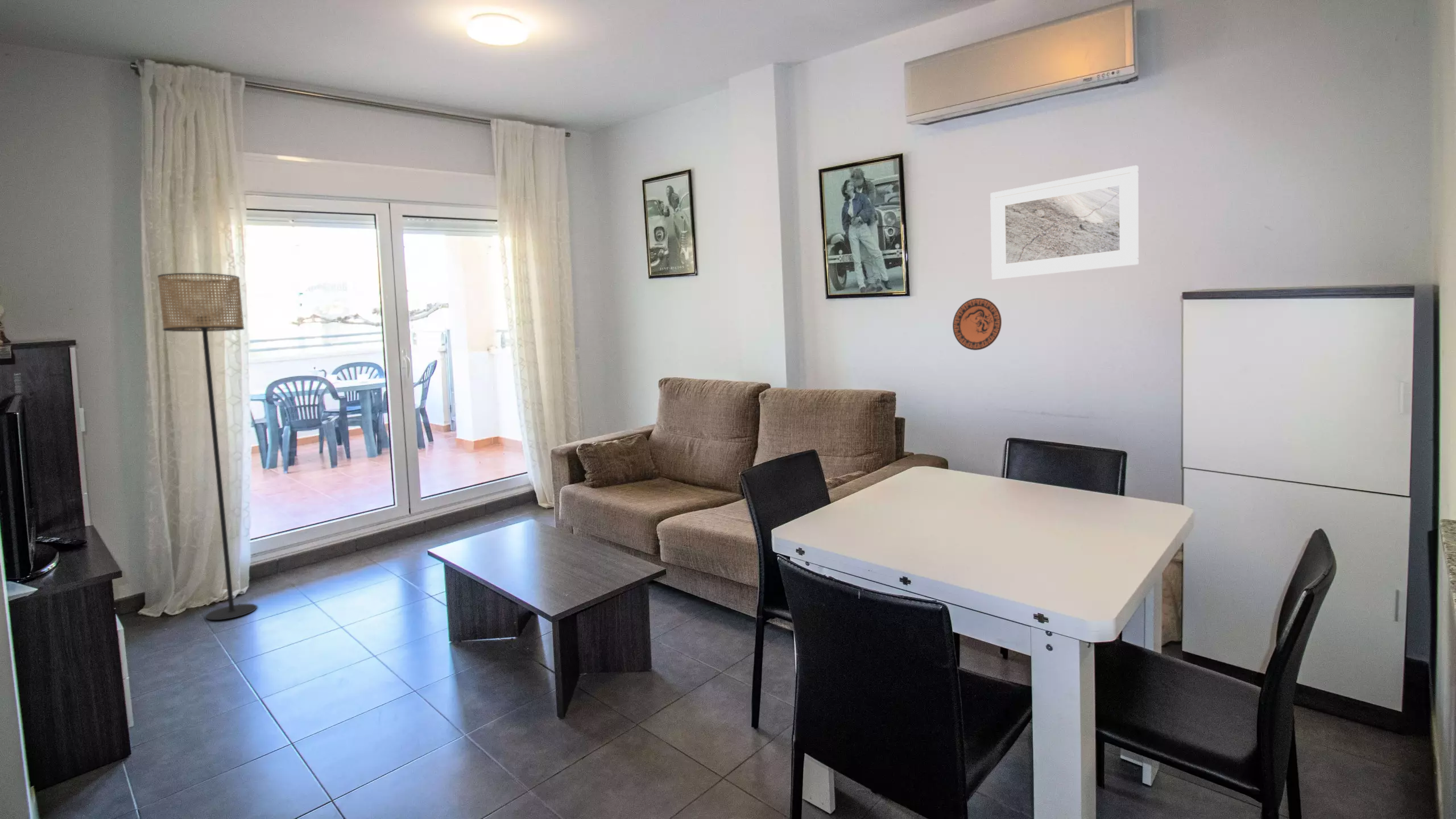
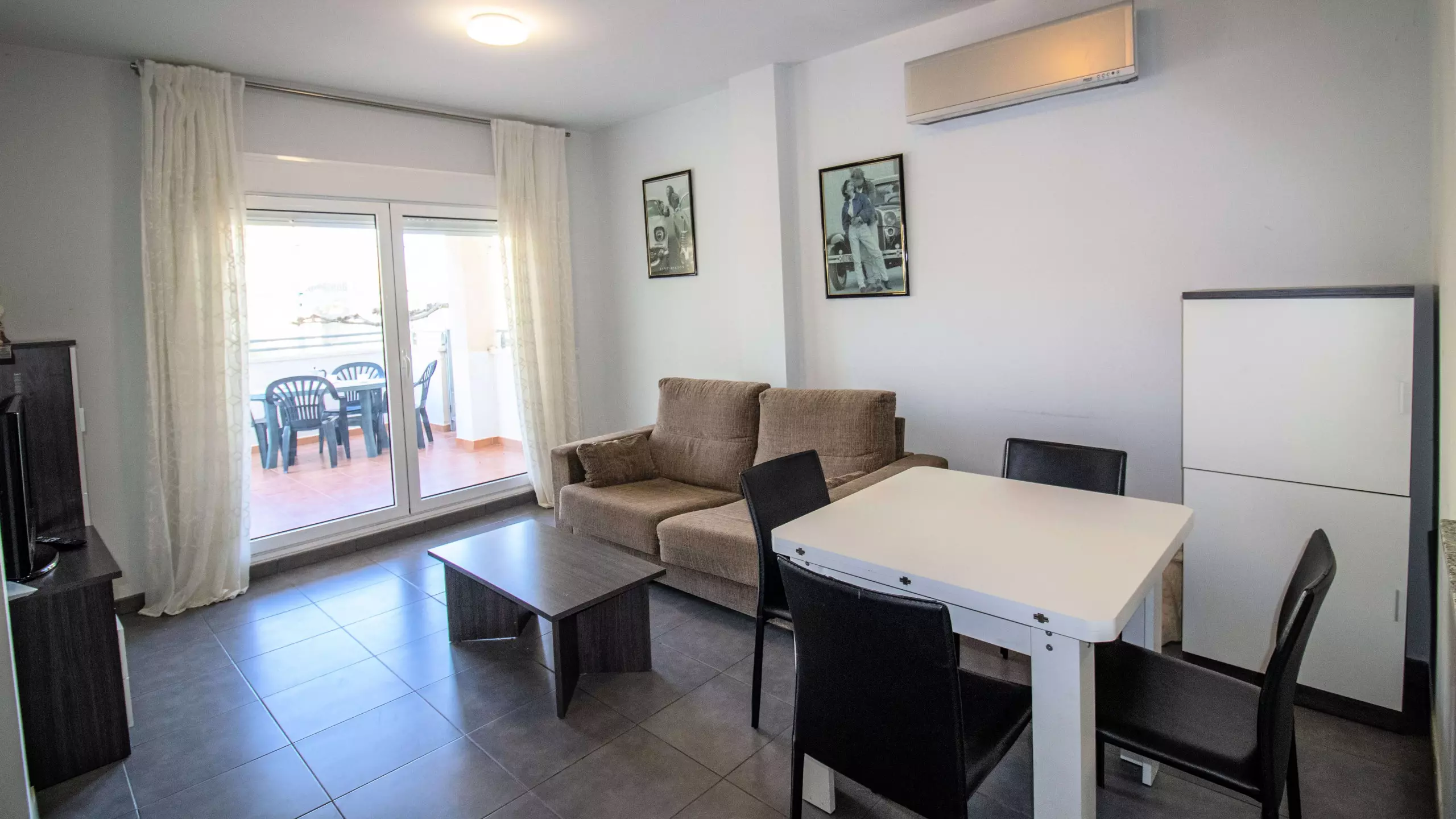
- decorative plate [952,297,1002,351]
- floor lamp [157,272,258,621]
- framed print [990,165,1139,280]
